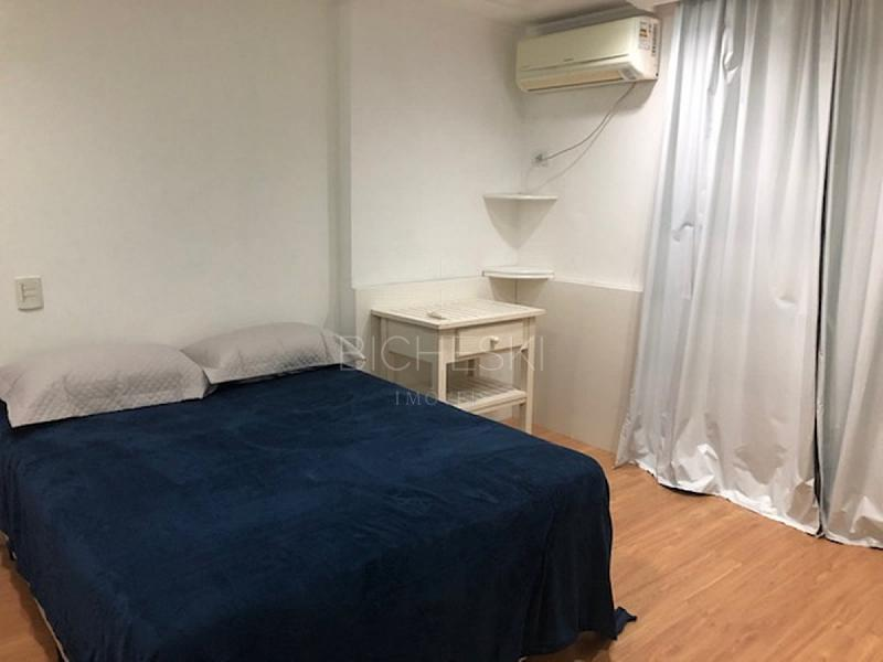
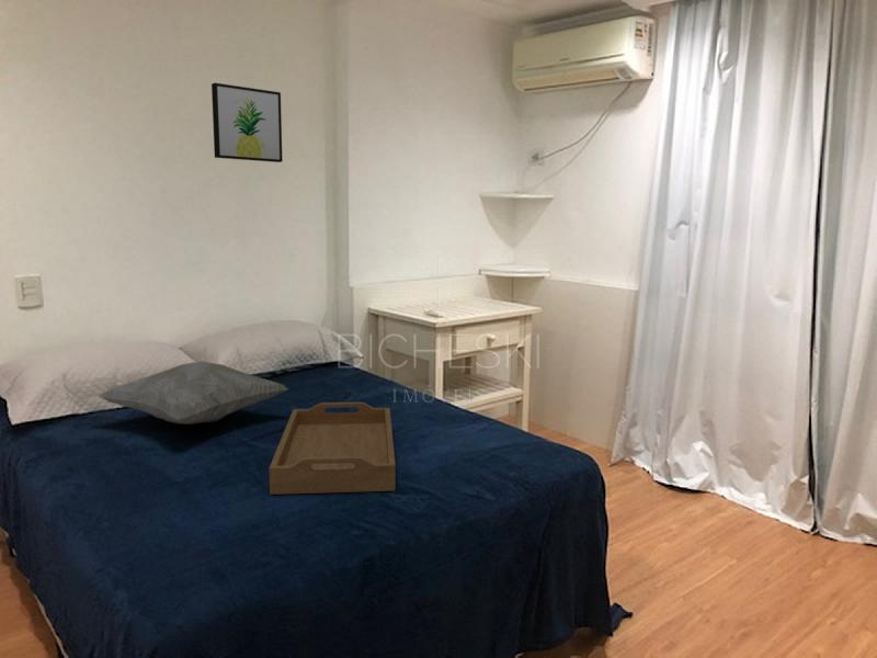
+ decorative pillow [96,361,289,426]
+ wall art [210,82,284,163]
+ serving tray [267,401,397,496]
